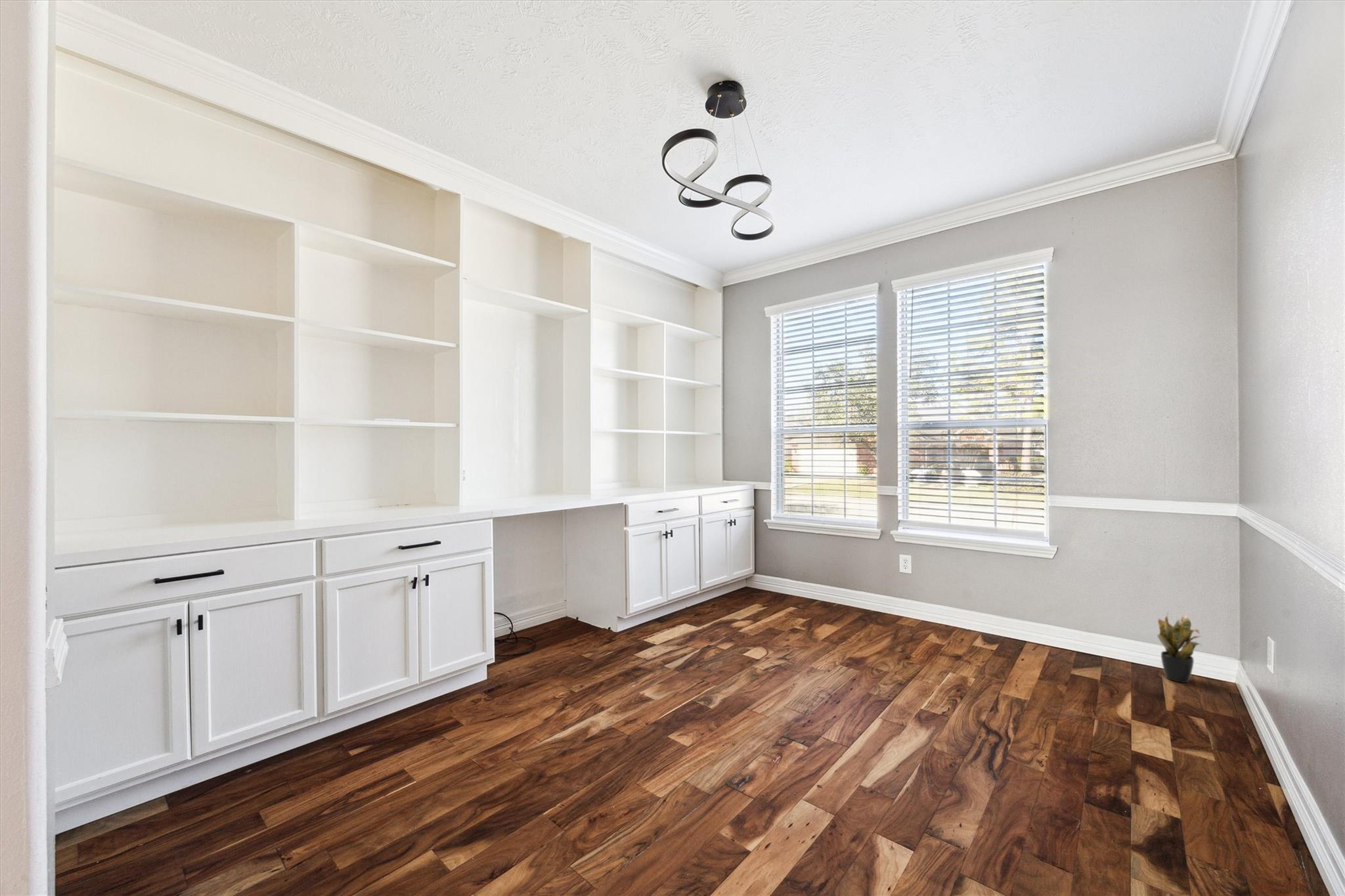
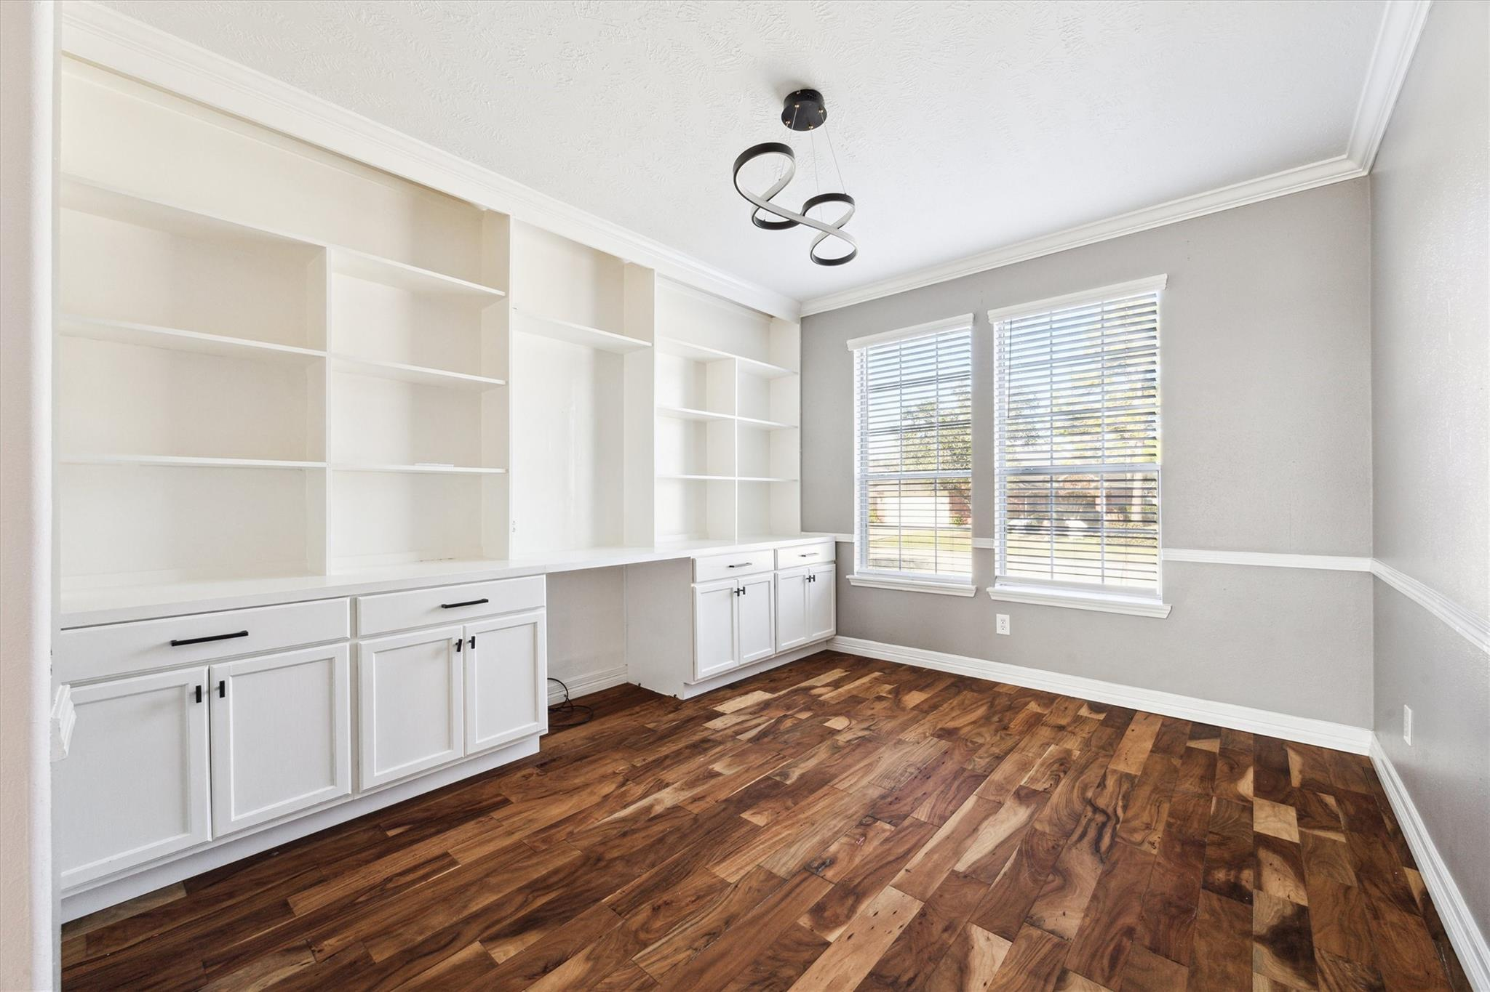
- potted plant [1157,610,1202,683]
